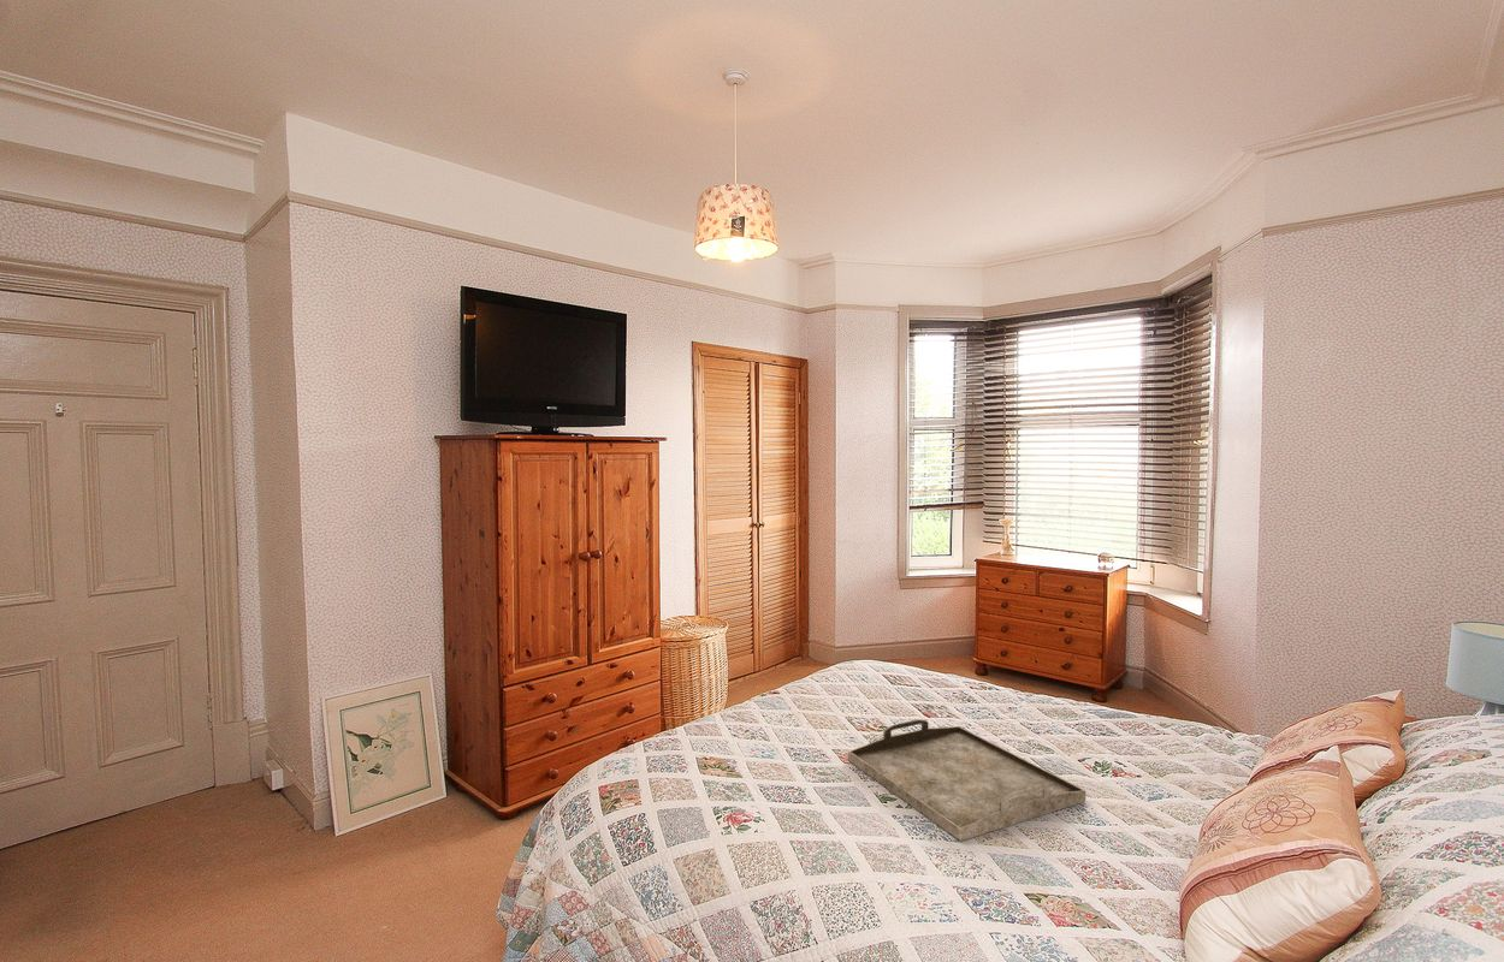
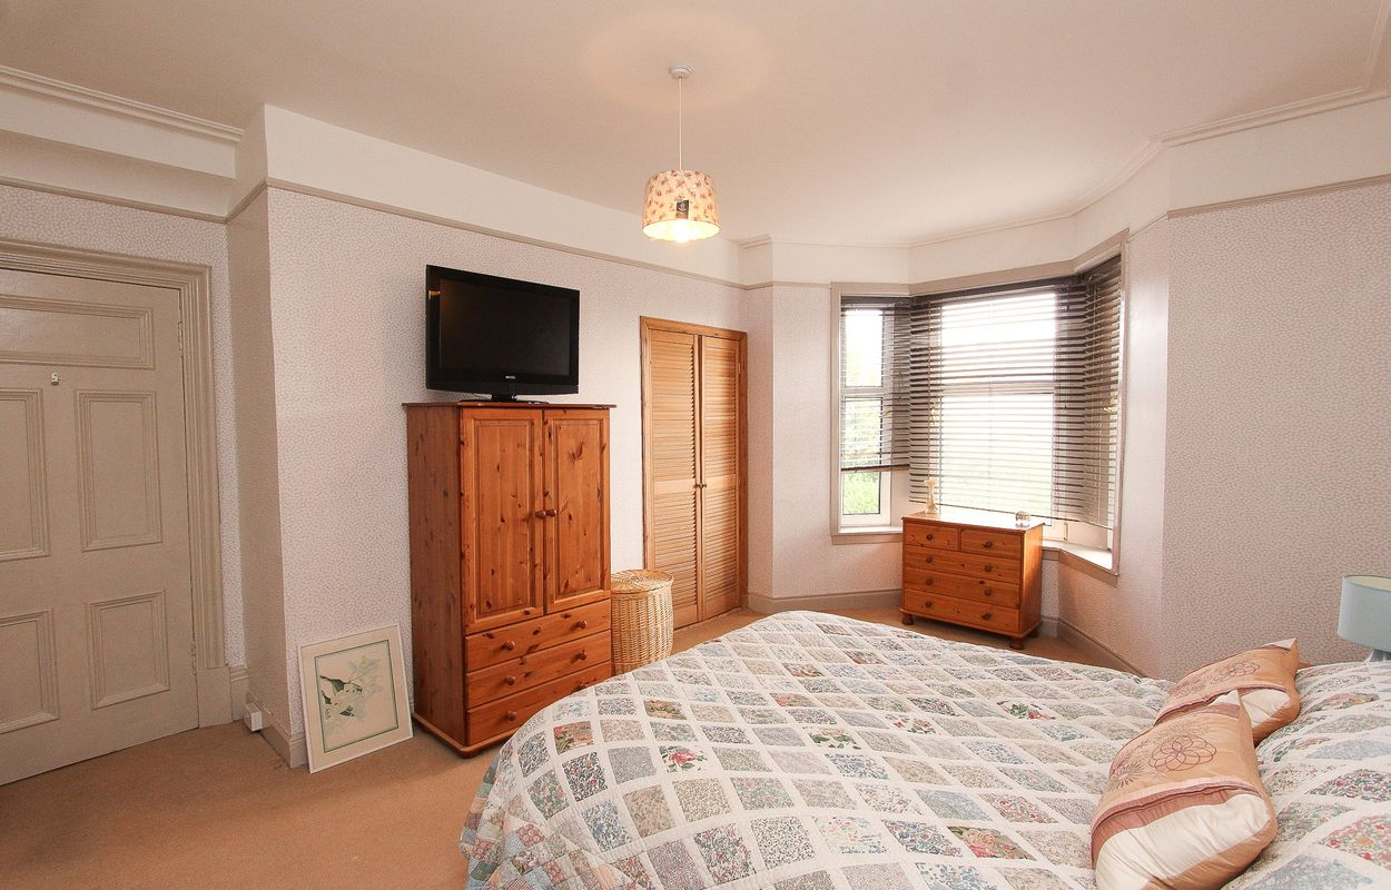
- serving tray [847,718,1086,842]
